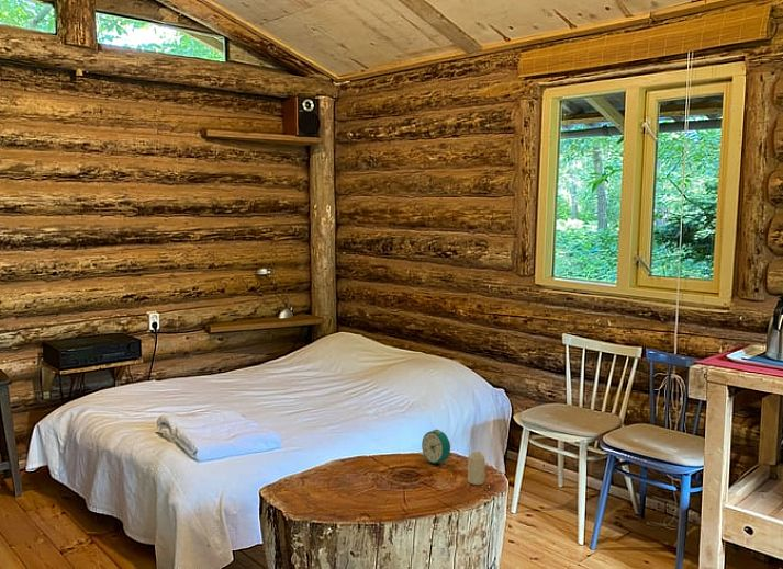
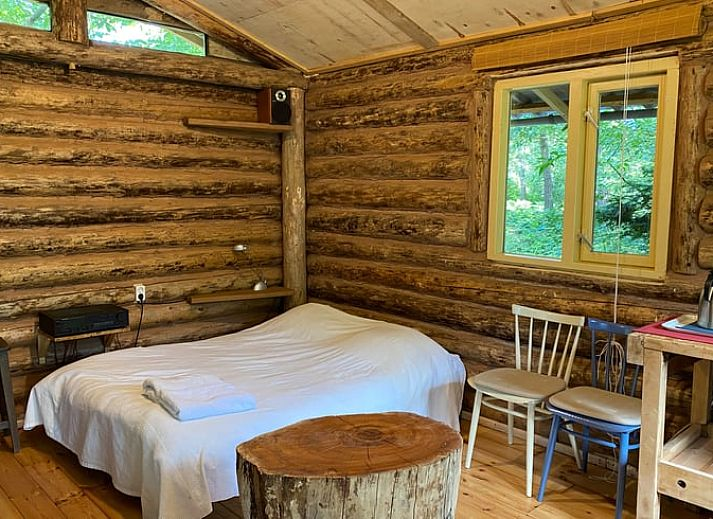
- alarm clock [421,429,451,467]
- candle [467,451,486,486]
